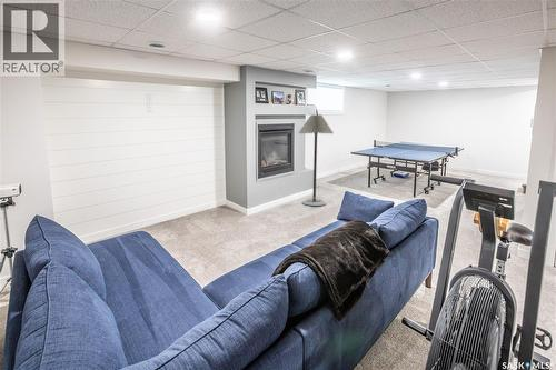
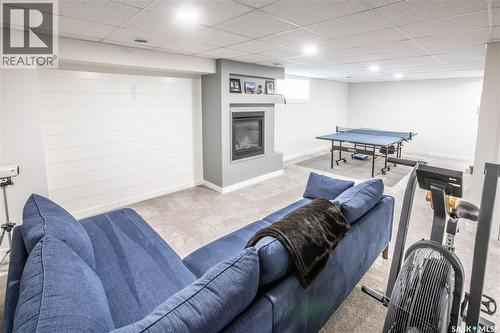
- floor lamp [298,113,335,207]
